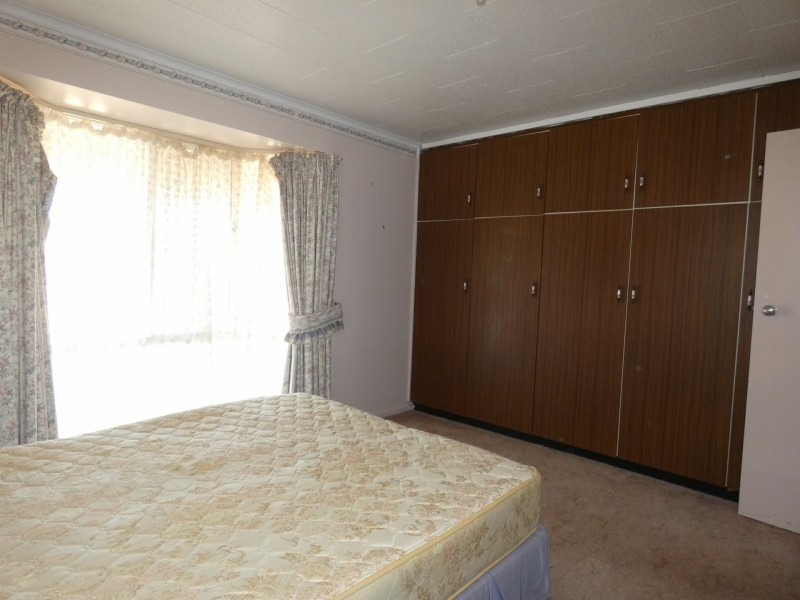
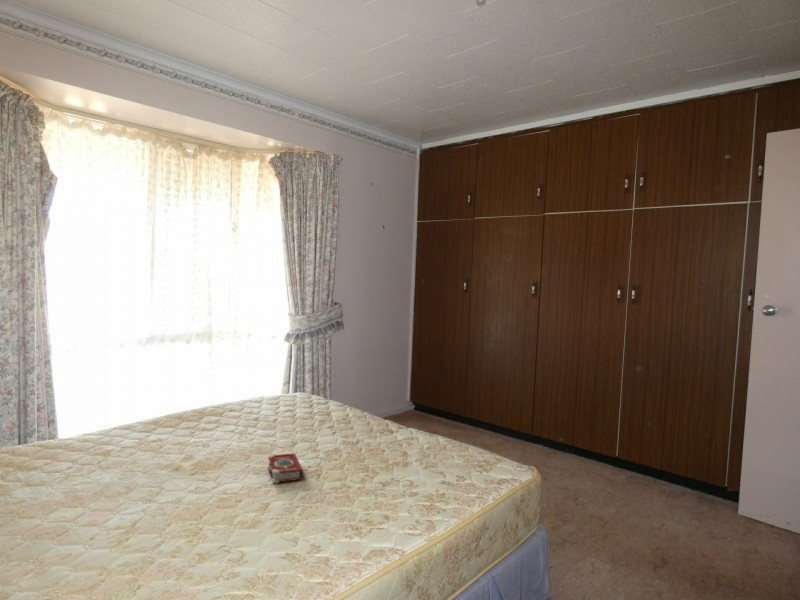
+ book [266,453,305,485]
